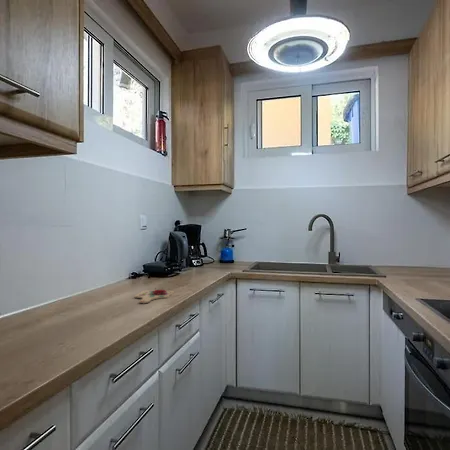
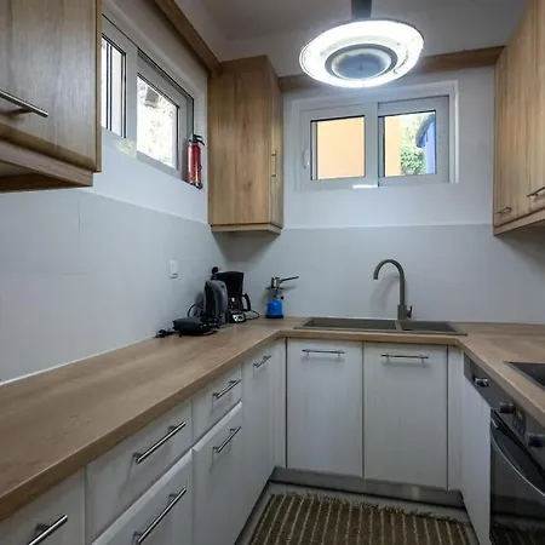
- cutting board [133,286,175,304]
